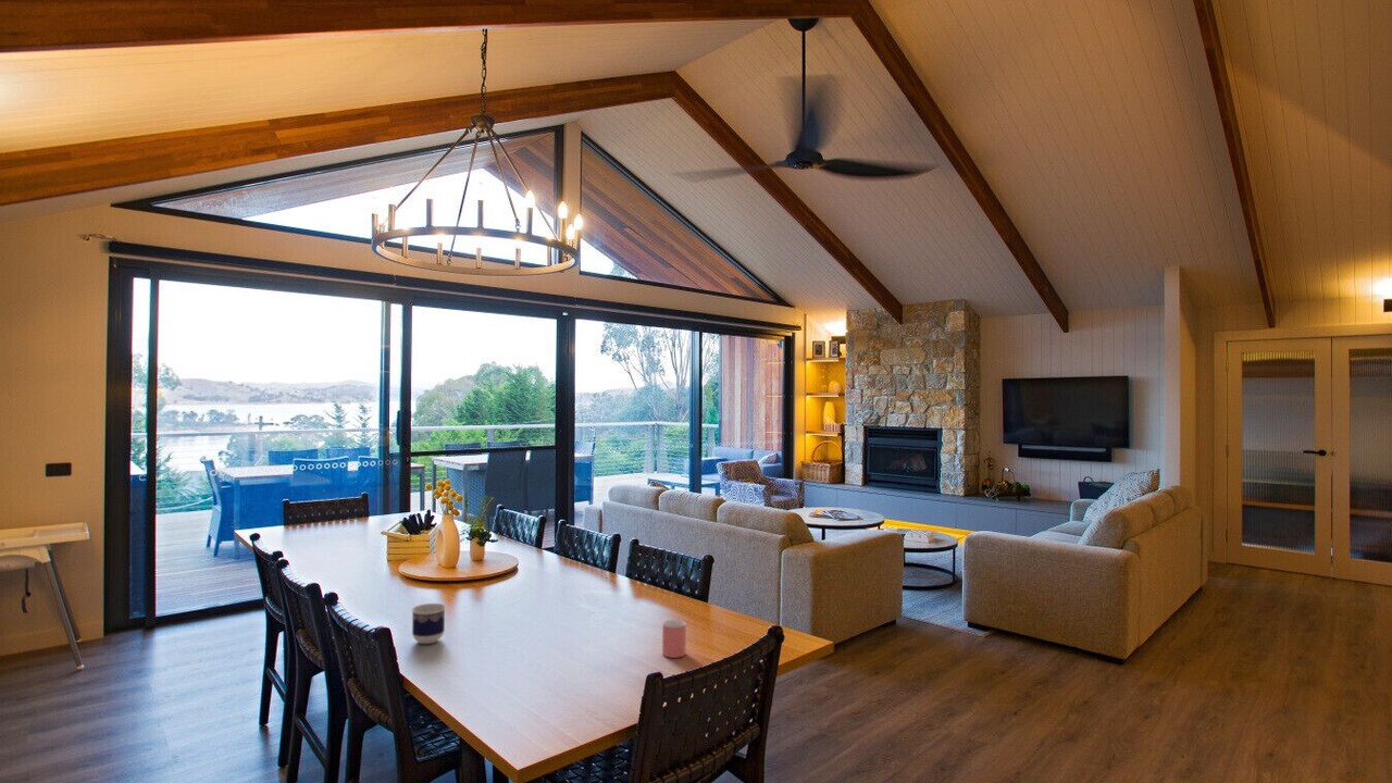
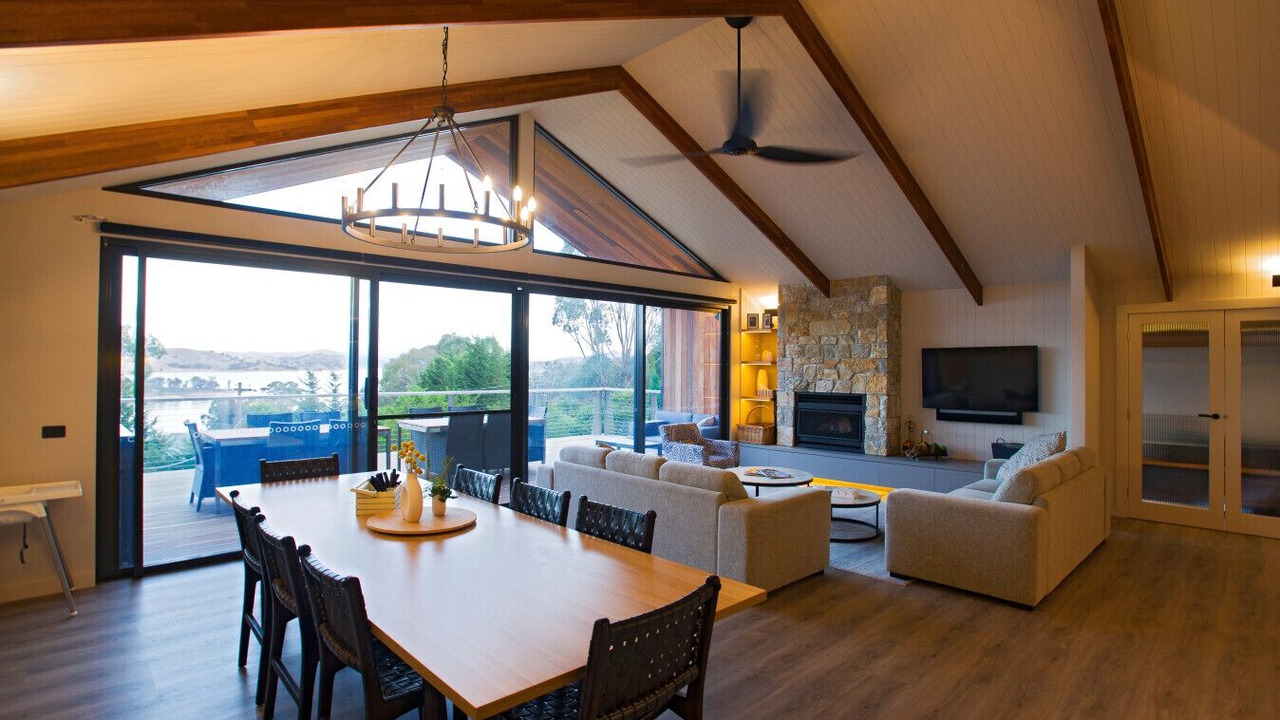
- cup [411,602,447,645]
- cup [661,619,687,659]
